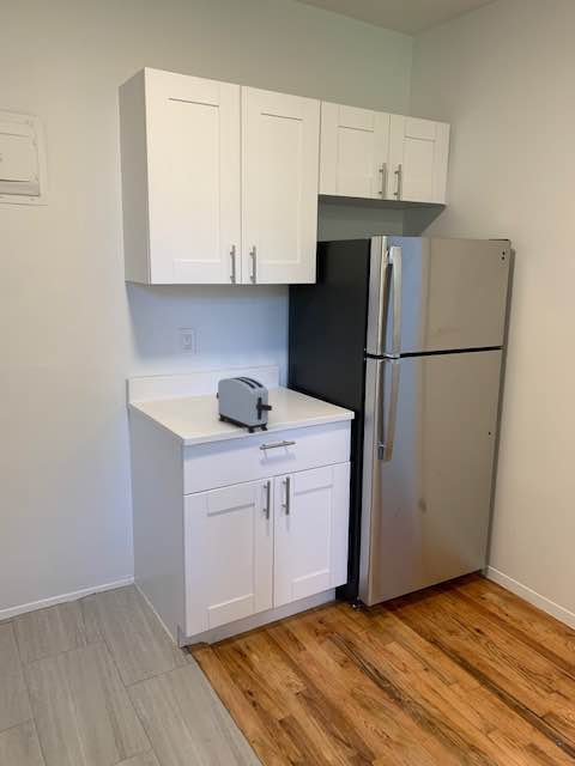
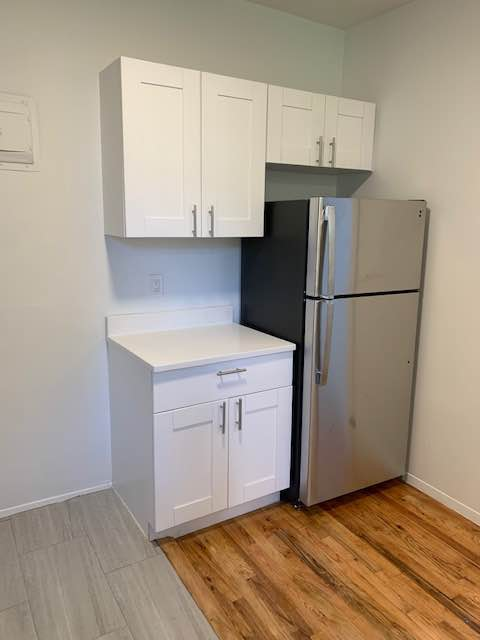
- toaster [216,376,273,434]
